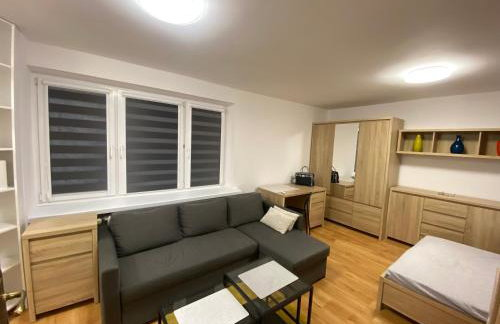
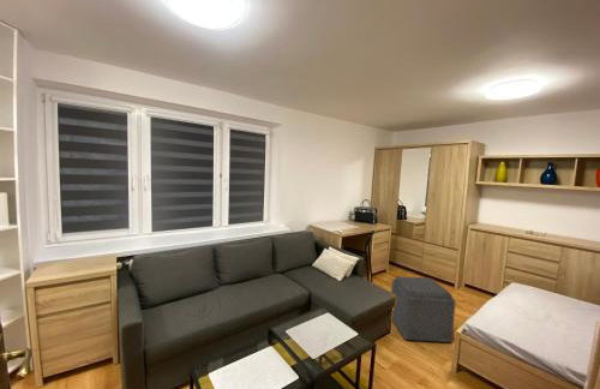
+ ottoman [390,275,456,343]
